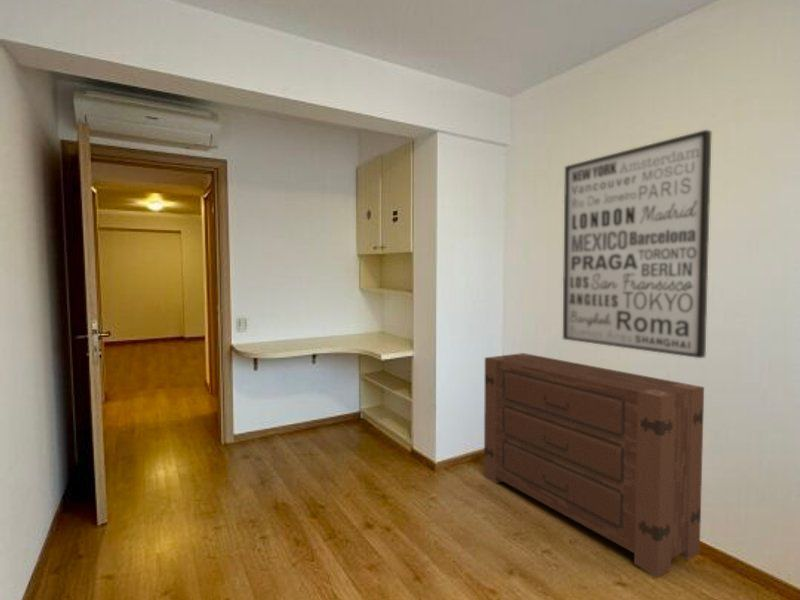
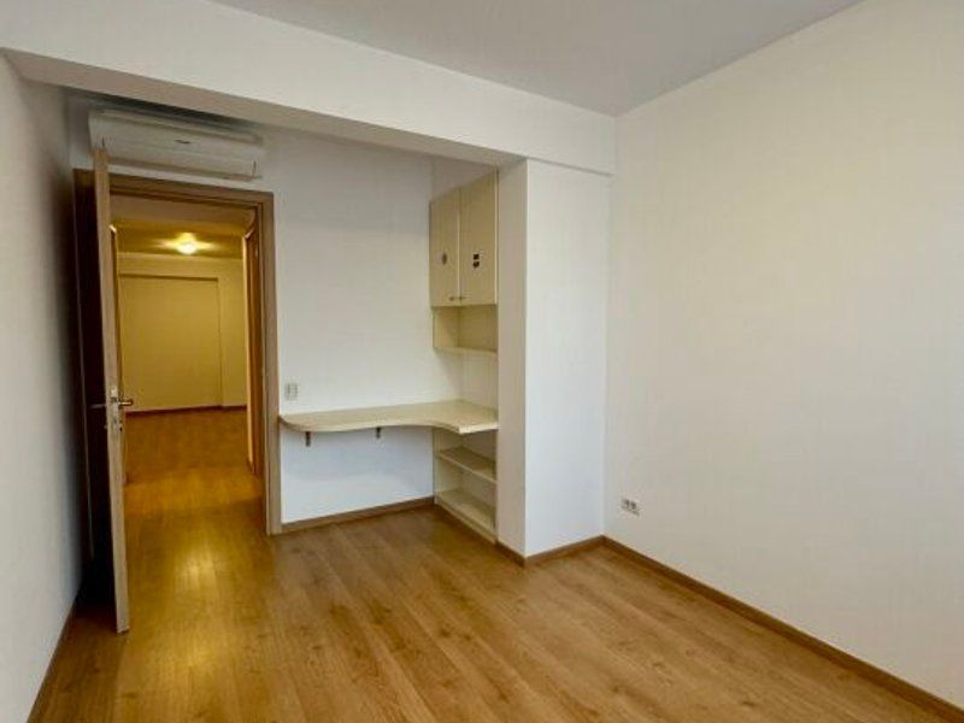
- dresser [483,352,705,578]
- wall art [562,129,712,359]
